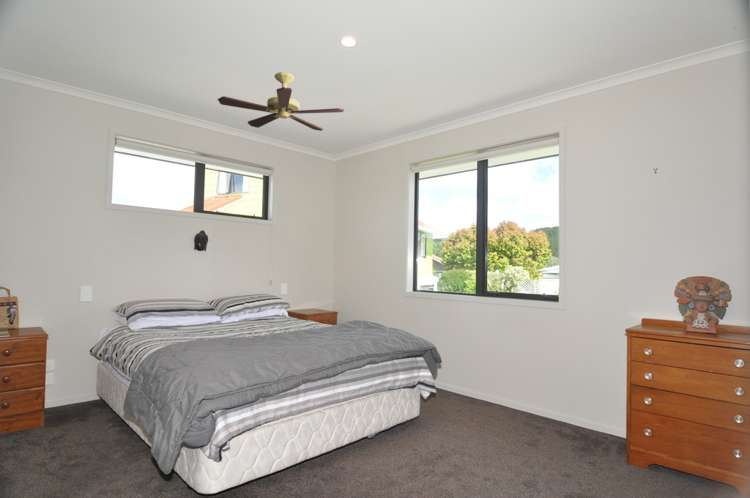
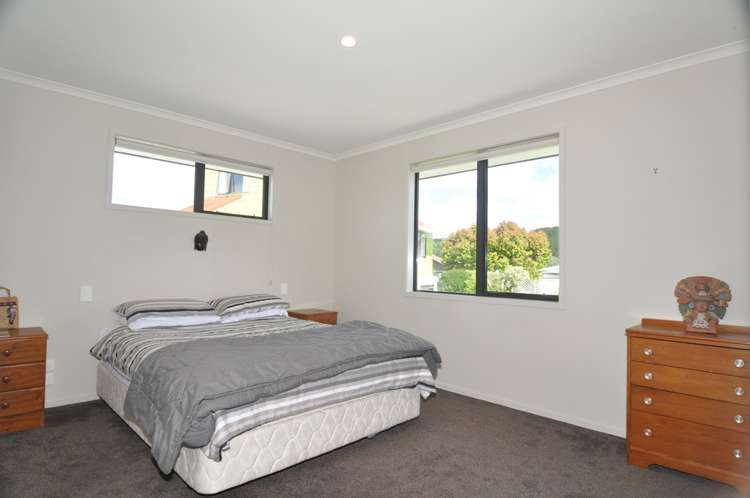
- ceiling fan [217,71,345,132]
